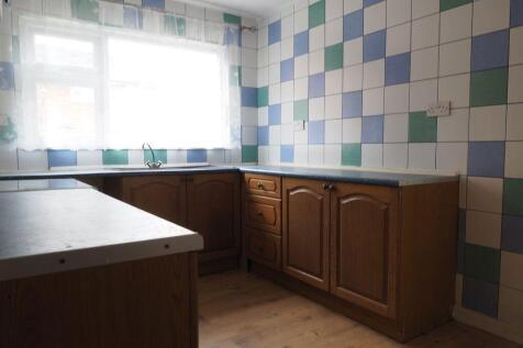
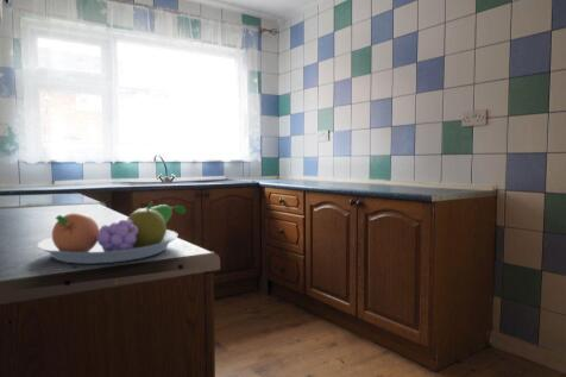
+ fruit bowl [37,201,187,265]
